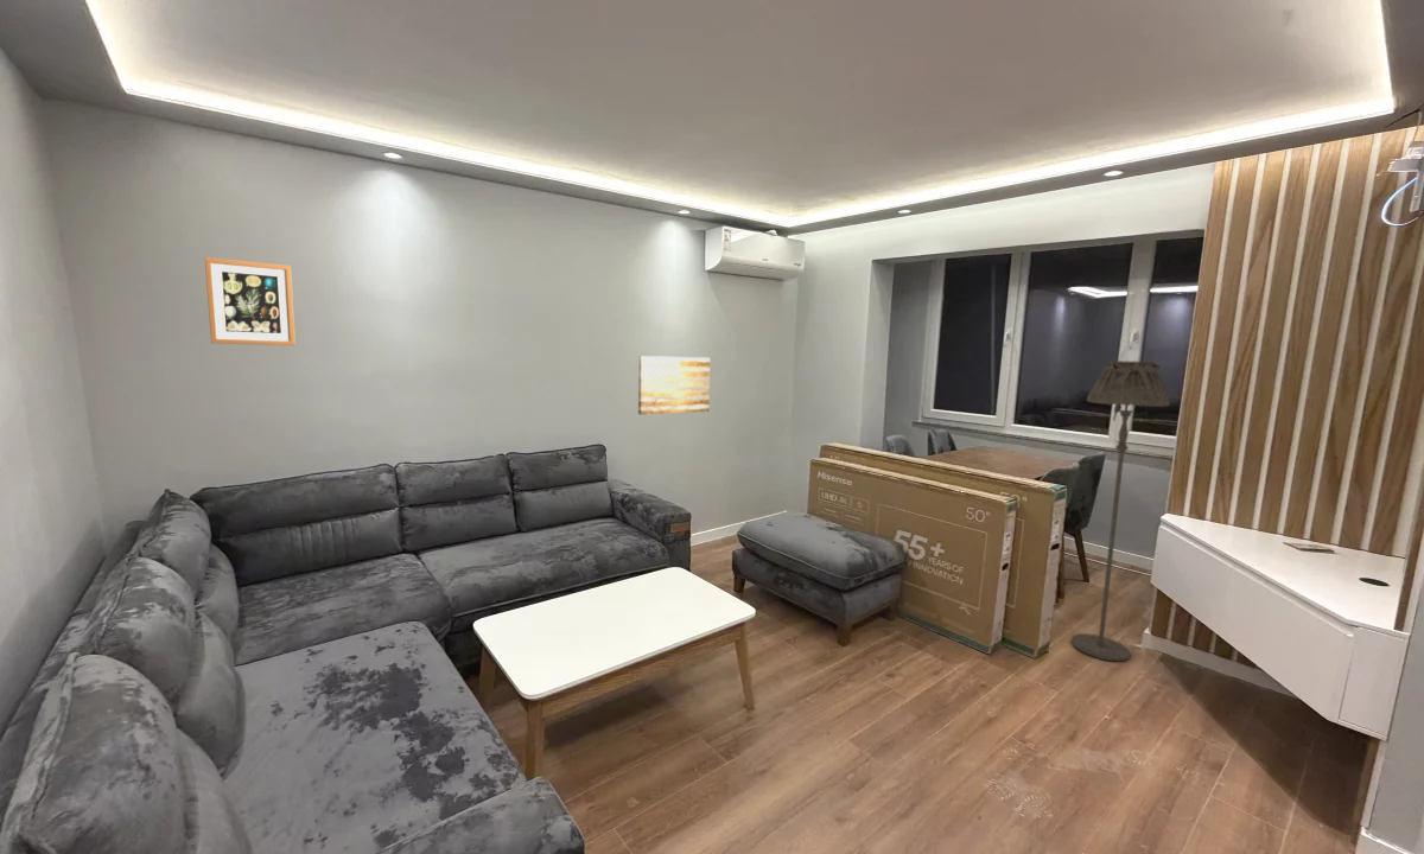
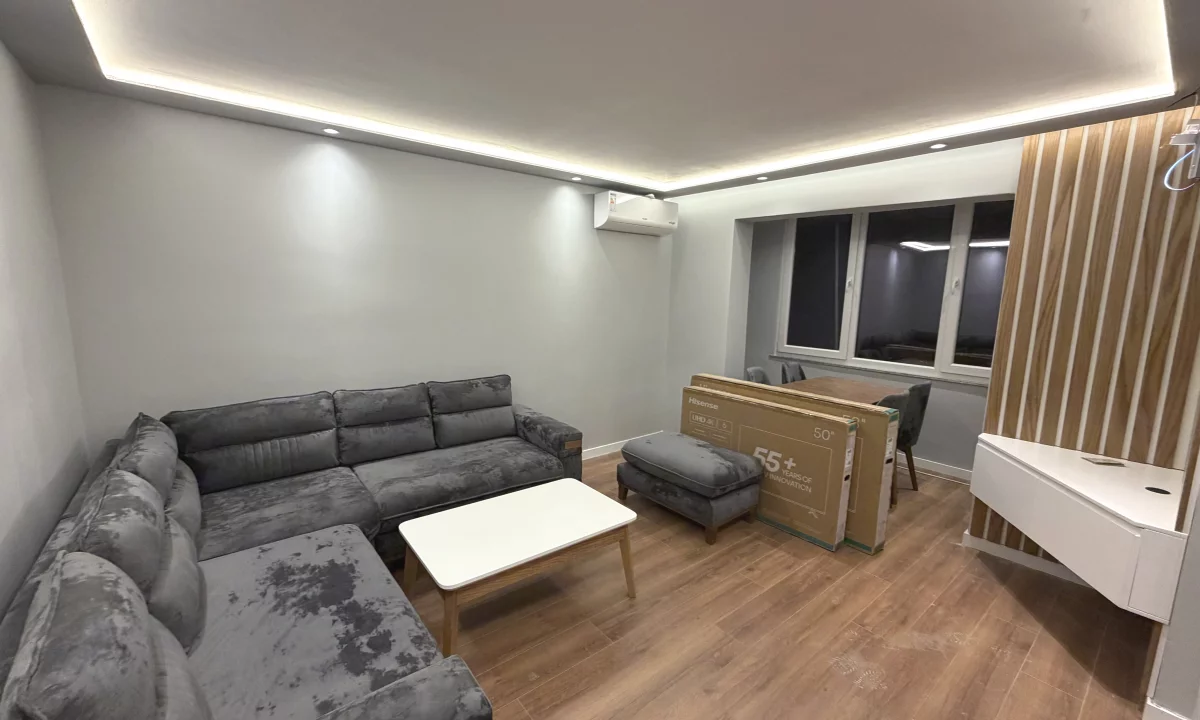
- wall art [204,256,297,346]
- floor lamp [1069,359,1170,662]
- wall art [637,355,712,415]
